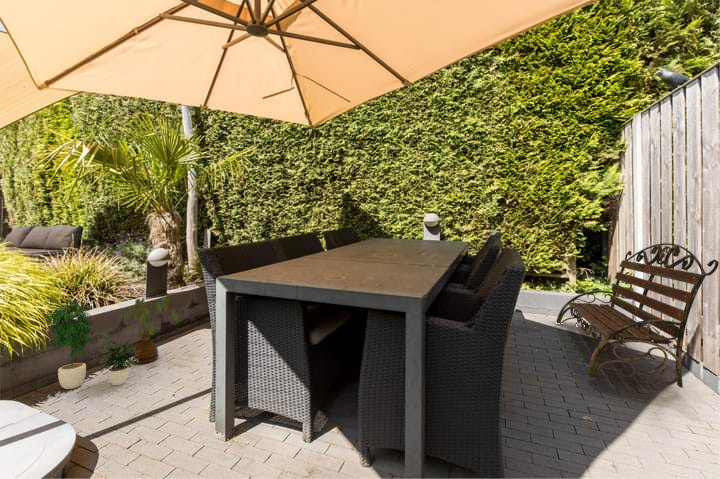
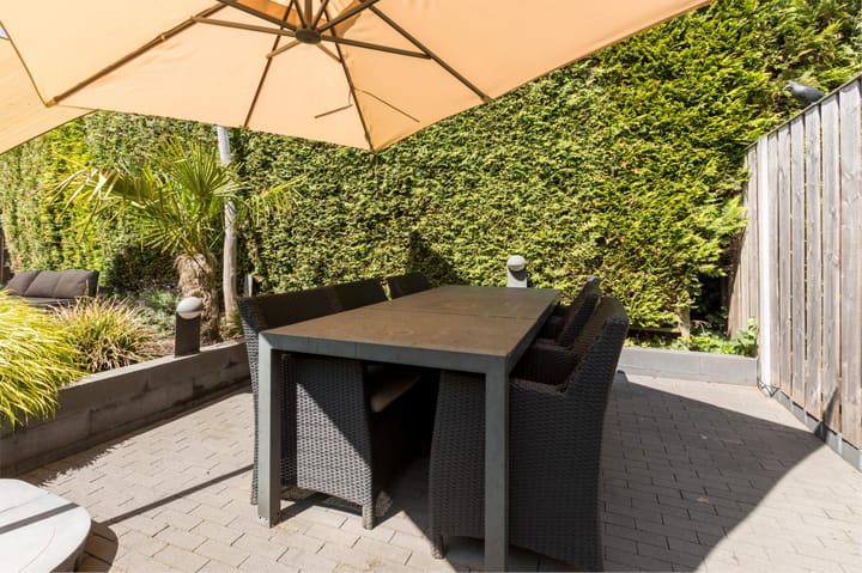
- house plant [123,295,179,364]
- potted plant [45,296,141,390]
- garden bench [555,242,720,389]
